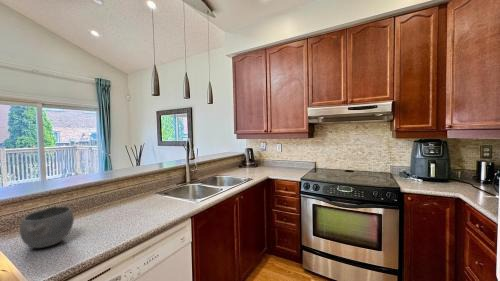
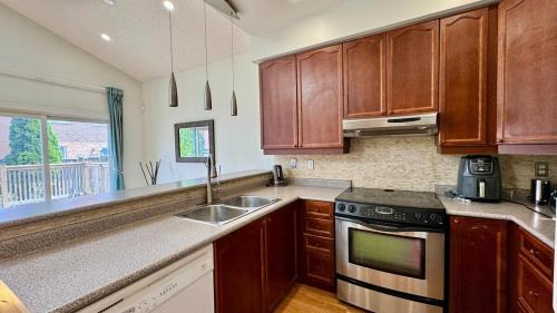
- bowl [19,205,75,249]
